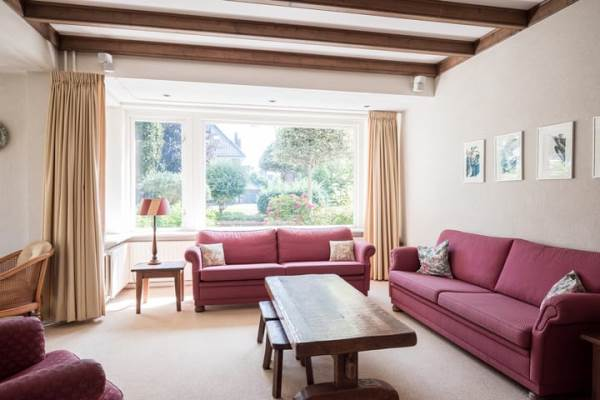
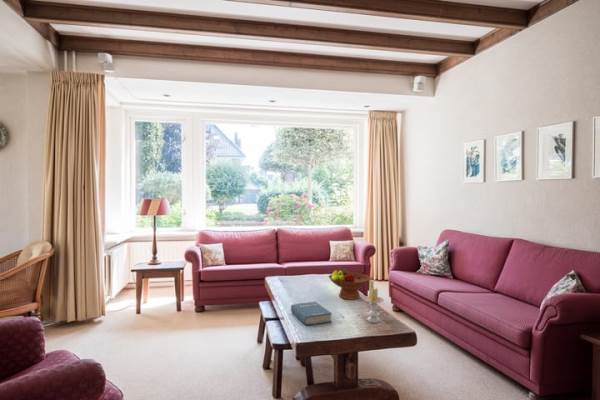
+ fruit bowl [328,269,372,301]
+ hardback book [290,301,333,327]
+ candle [362,279,385,324]
